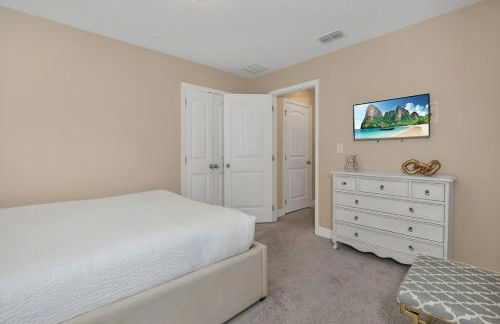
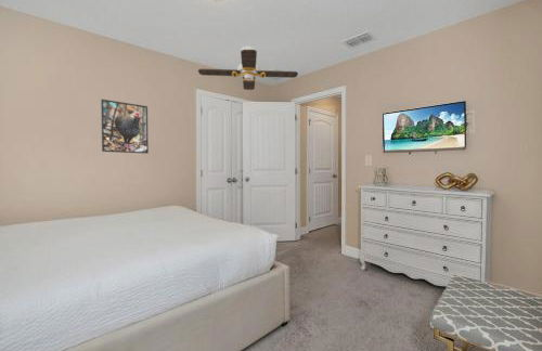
+ ceiling fan [197,46,299,91]
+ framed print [100,99,150,155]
